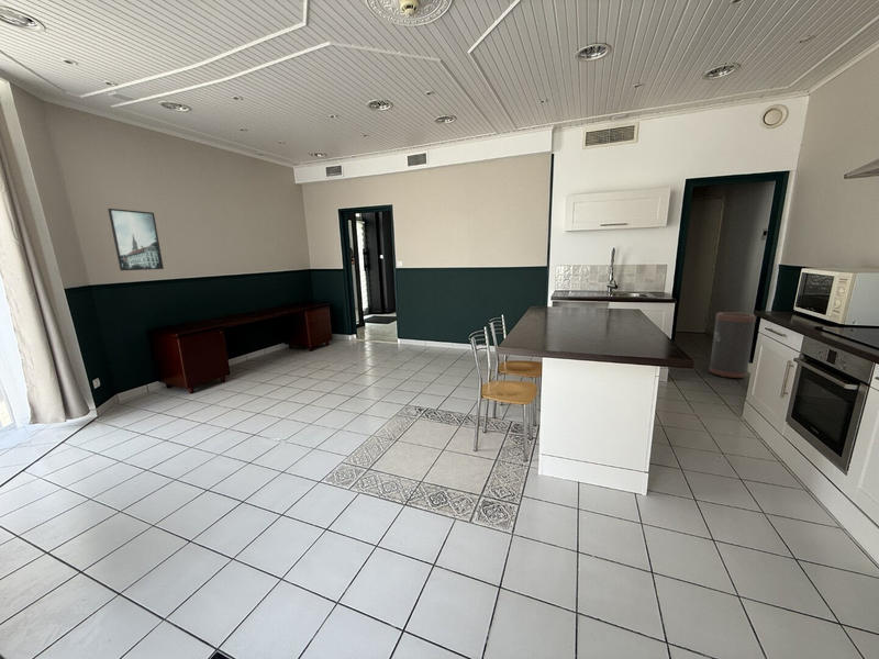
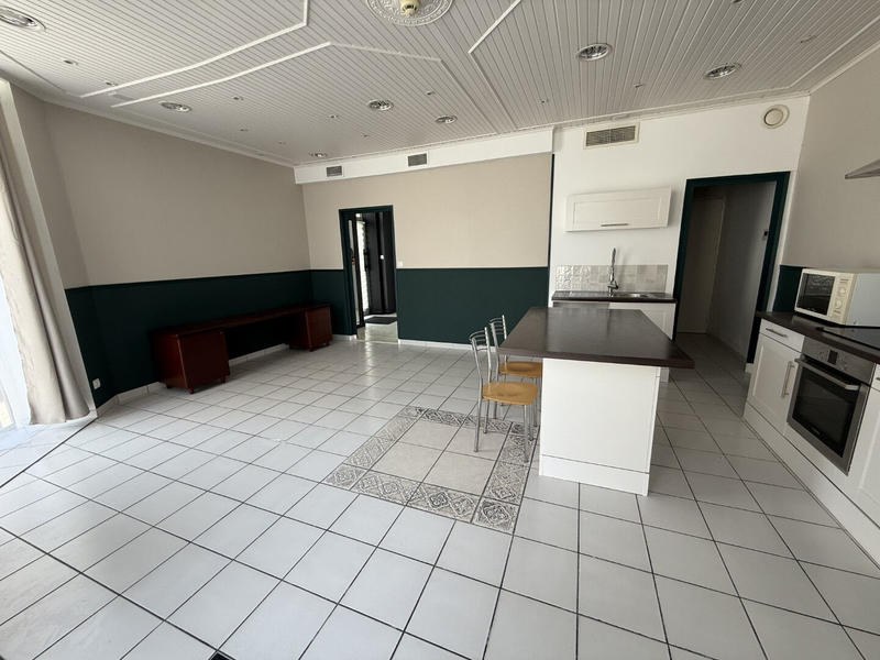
- trash can [708,311,757,379]
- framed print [107,208,165,271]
